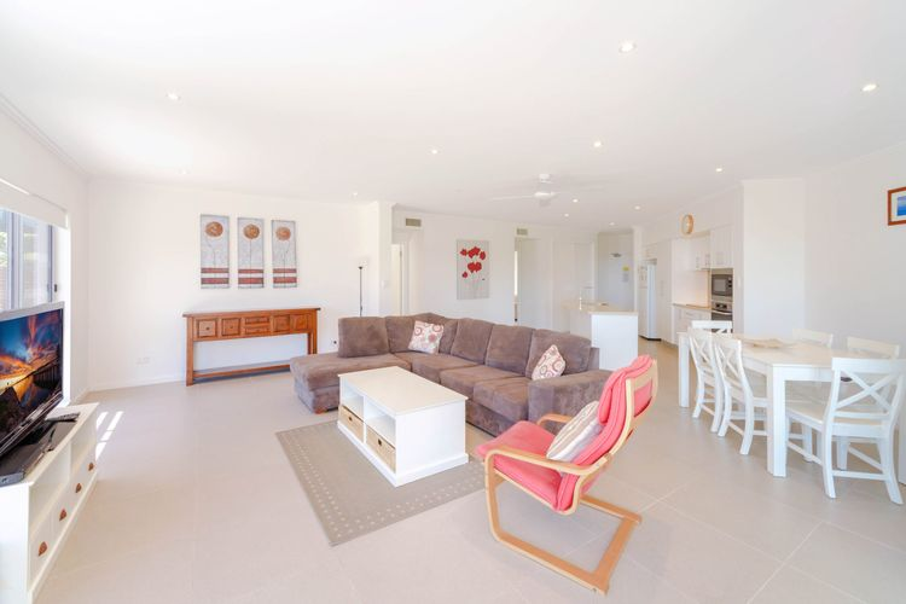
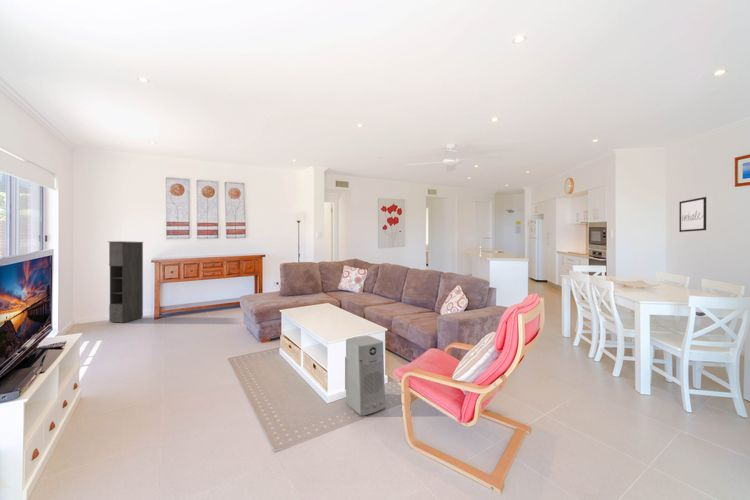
+ storage cabinet [108,240,144,324]
+ air purifier [344,335,386,416]
+ wall art [678,196,707,233]
